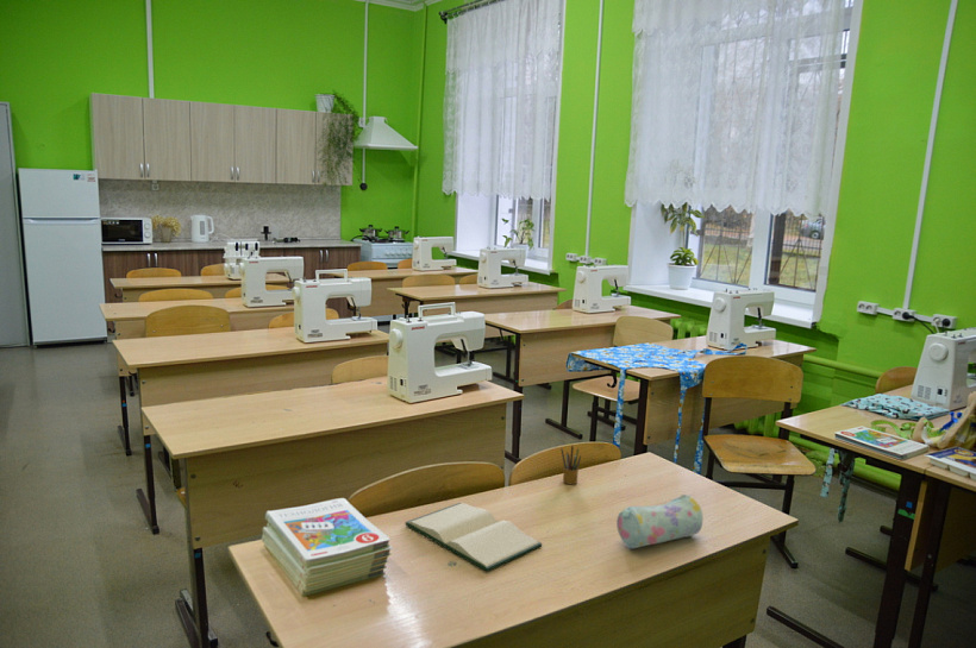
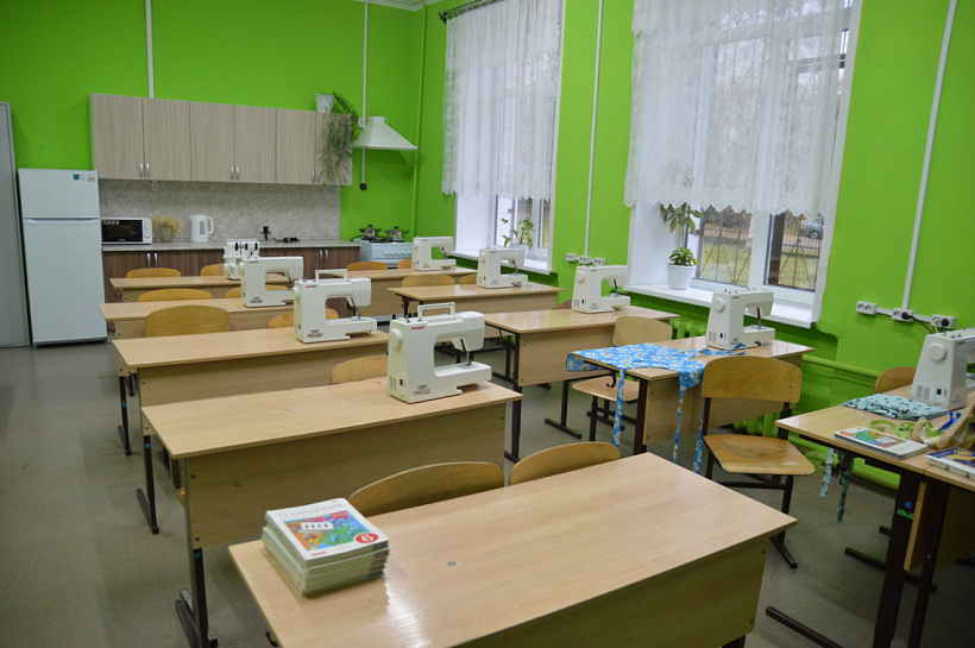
- hardback book [405,502,543,573]
- pencil box [561,445,582,485]
- pencil case [615,493,703,549]
